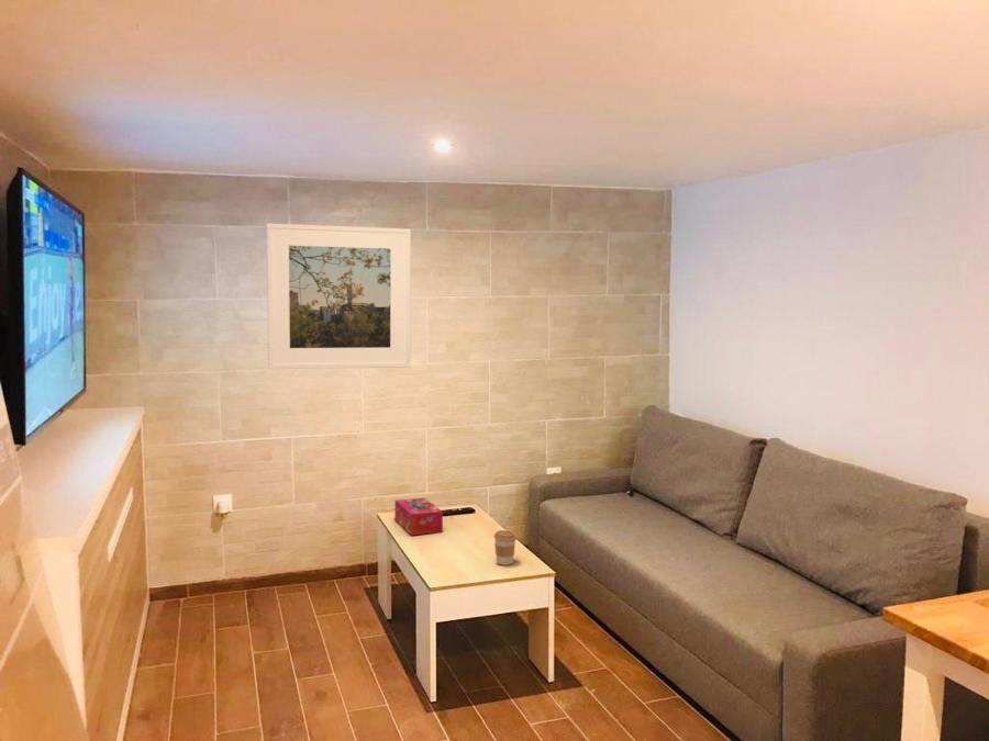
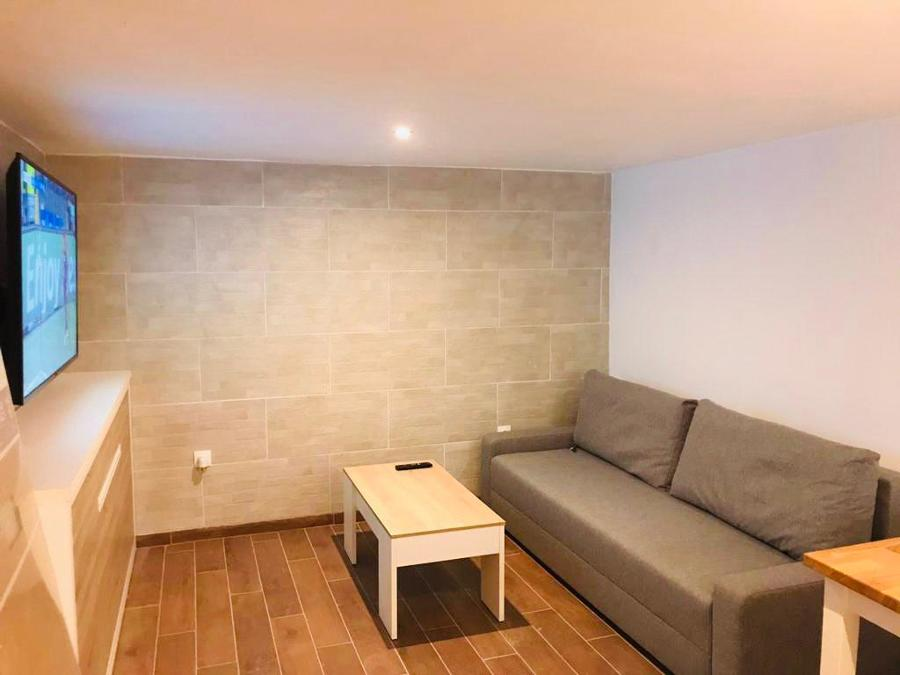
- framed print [266,222,412,370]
- tissue box [393,497,444,537]
- coffee cup [493,529,518,566]
